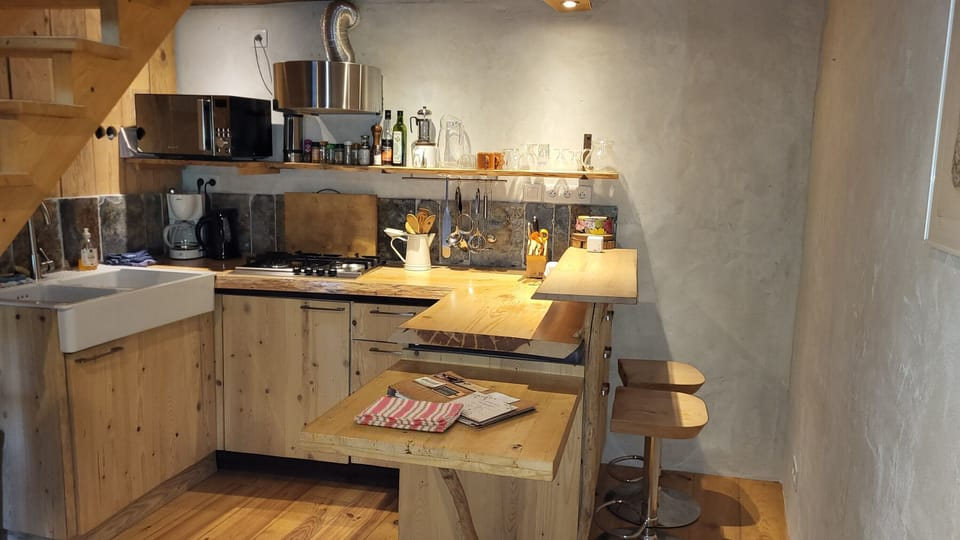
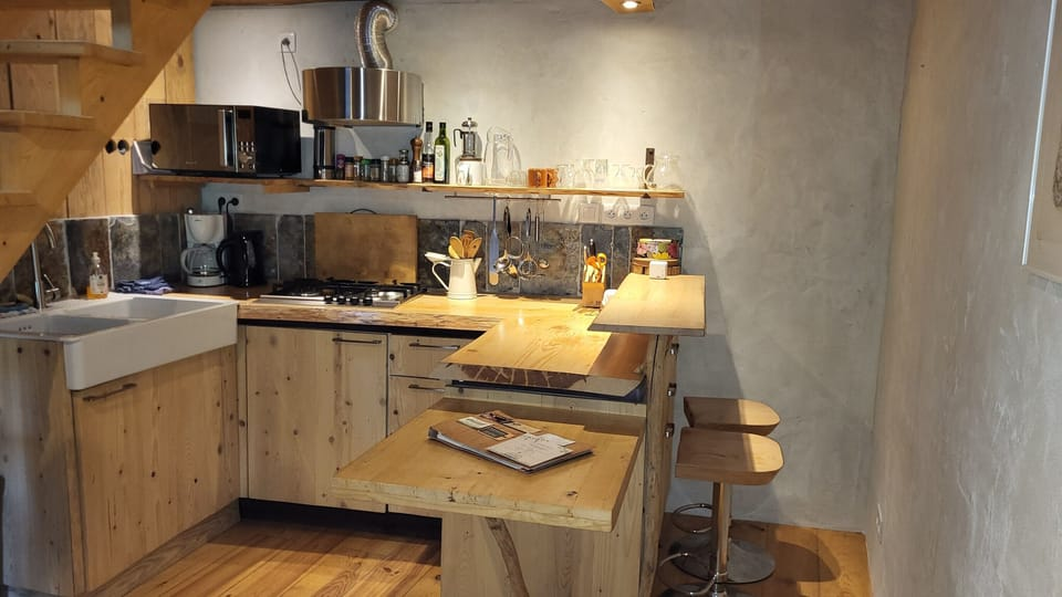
- dish towel [353,396,465,433]
